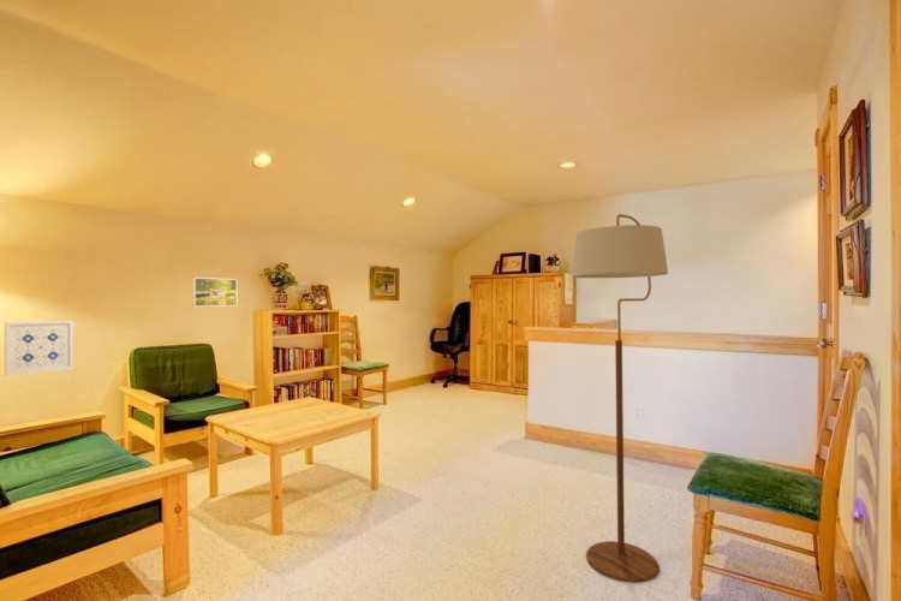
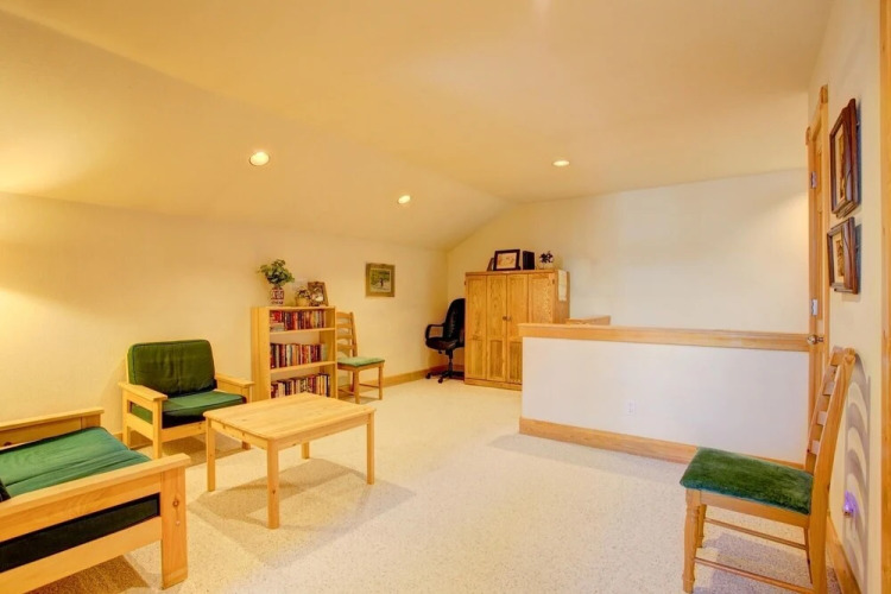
- floor lamp [571,213,669,584]
- wall art [4,320,74,377]
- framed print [192,276,238,308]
